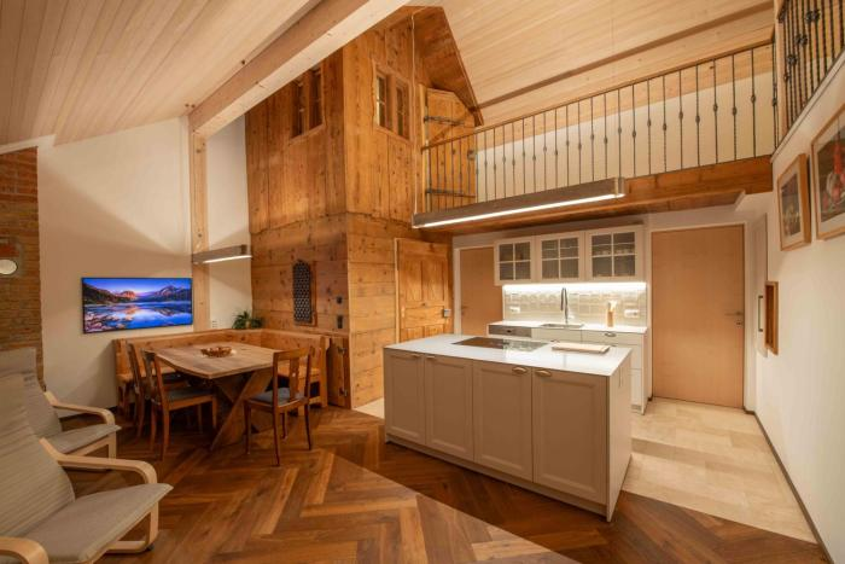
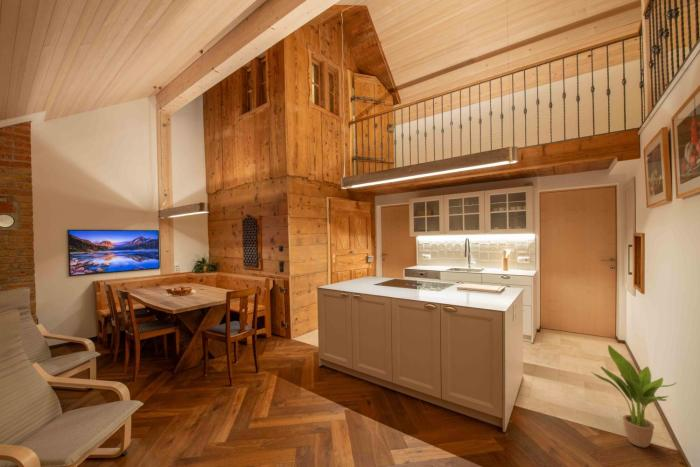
+ potted plant [591,344,678,449]
